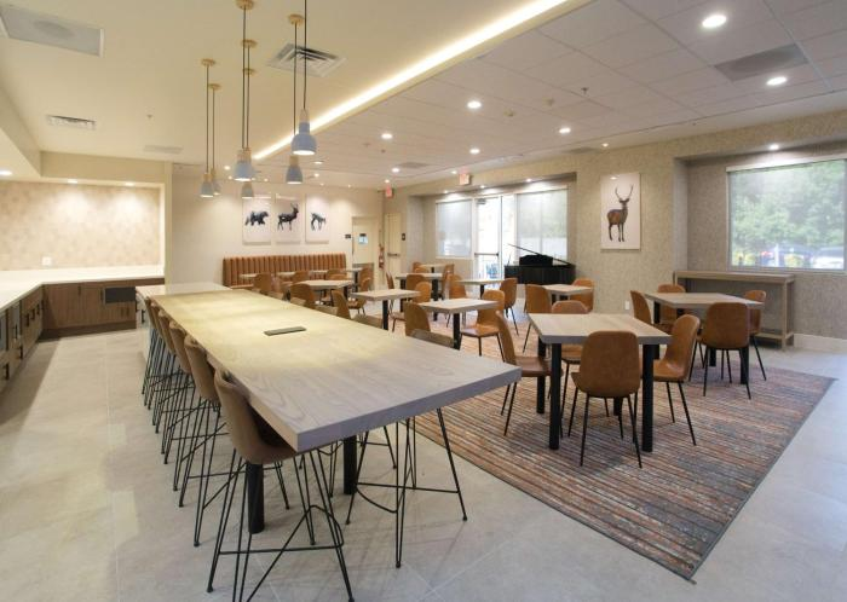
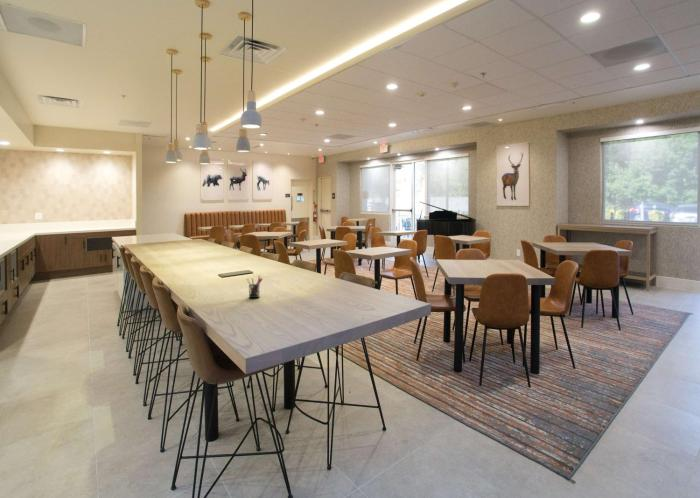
+ pen holder [246,274,264,299]
